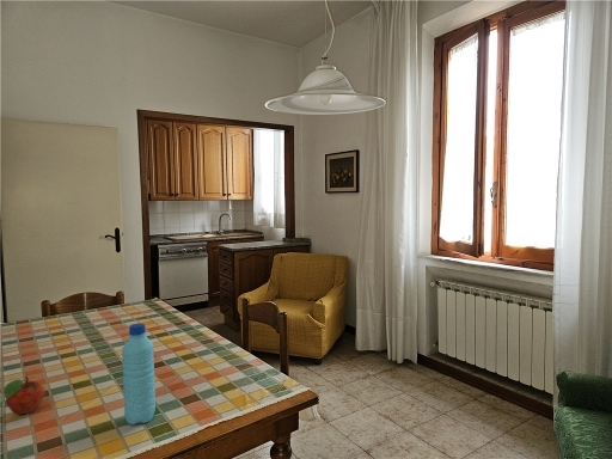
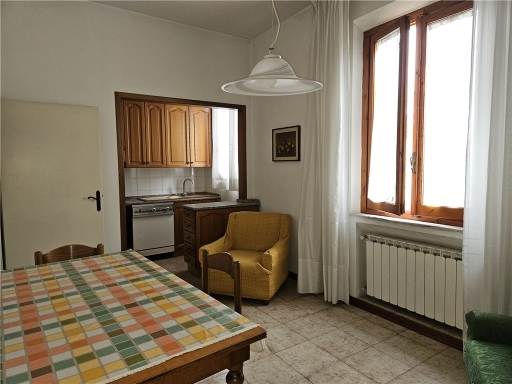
- fruit [2,375,45,416]
- water bottle [121,322,157,426]
